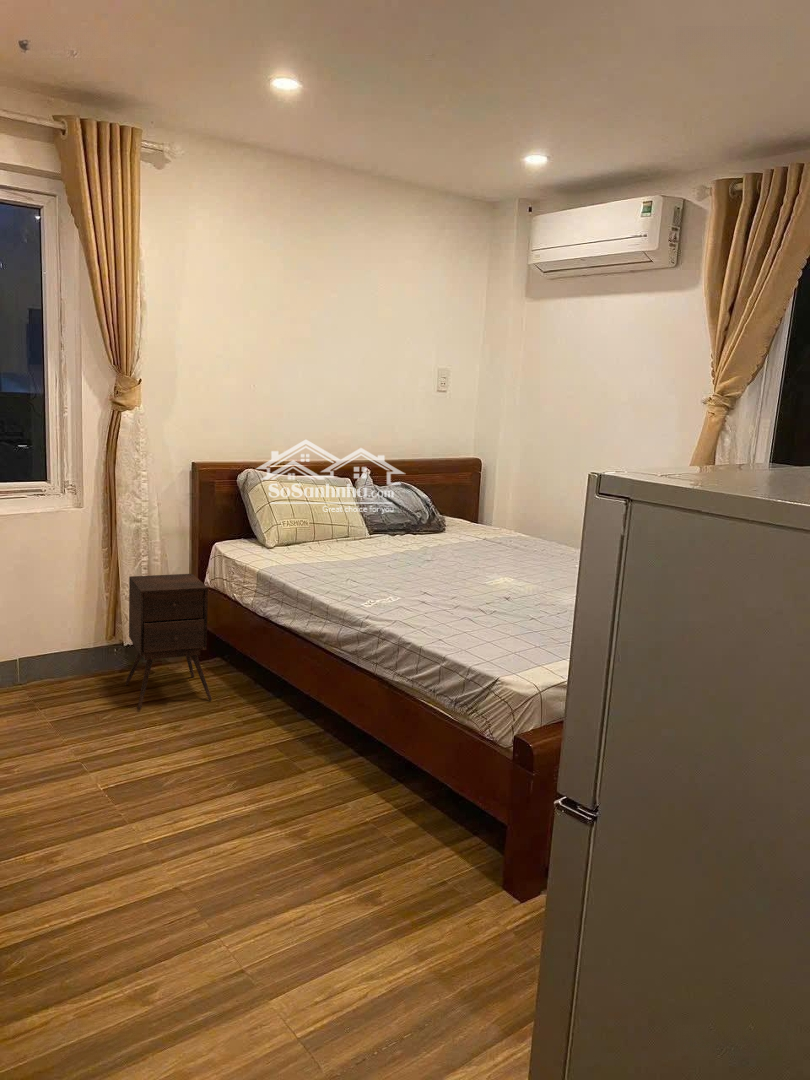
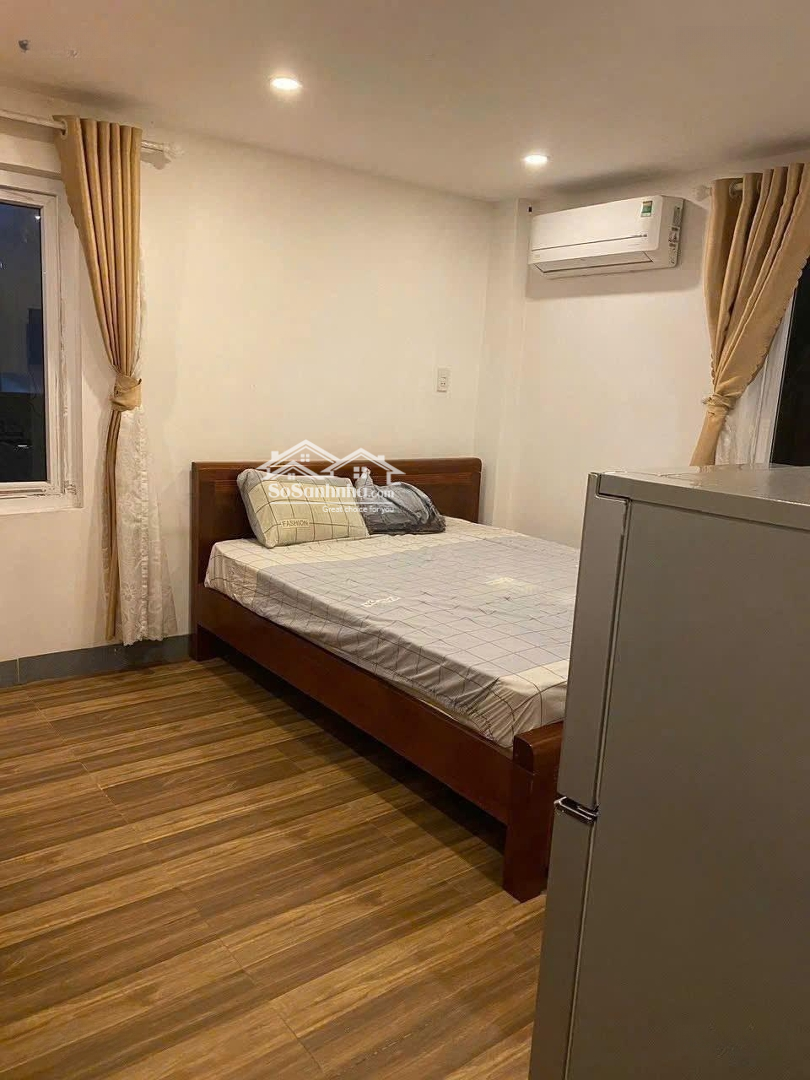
- side table [124,573,213,710]
